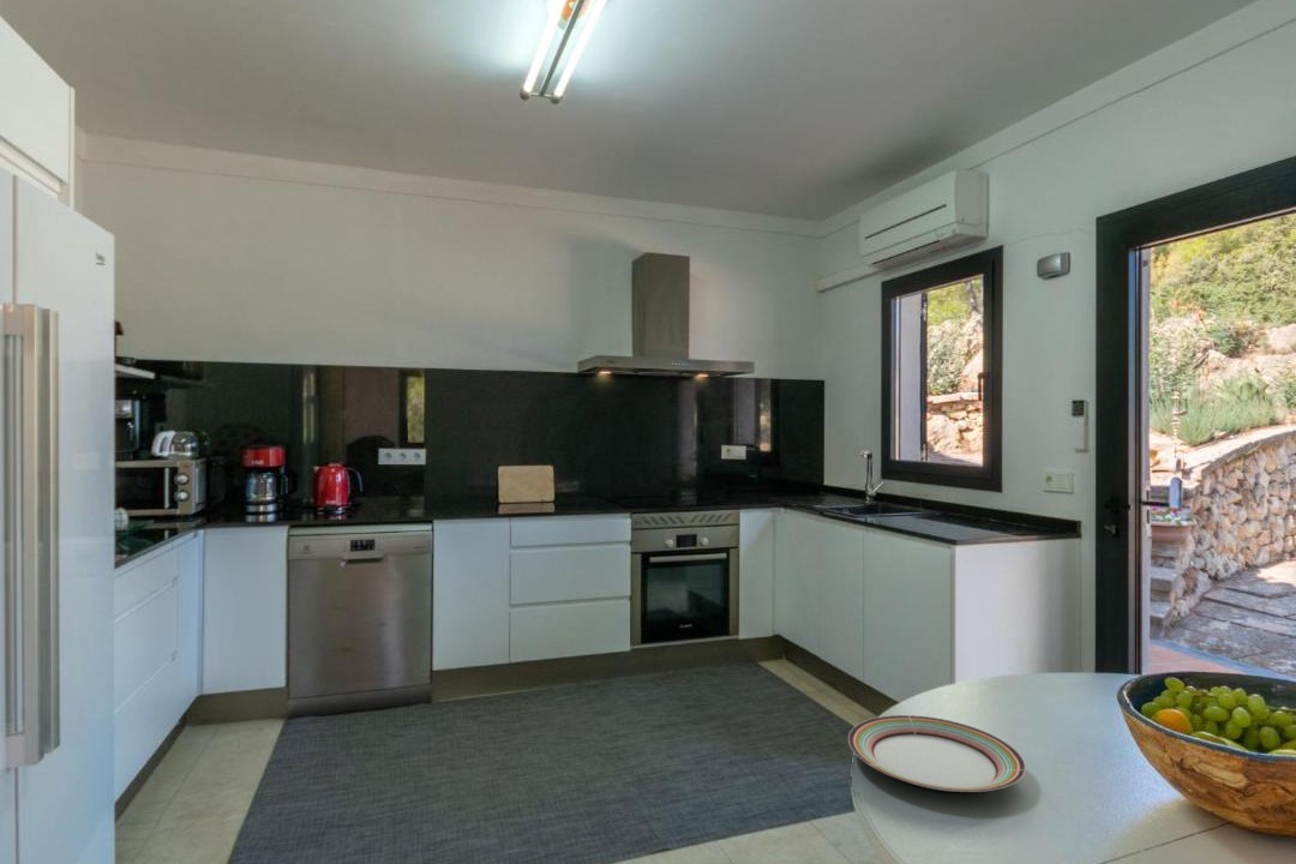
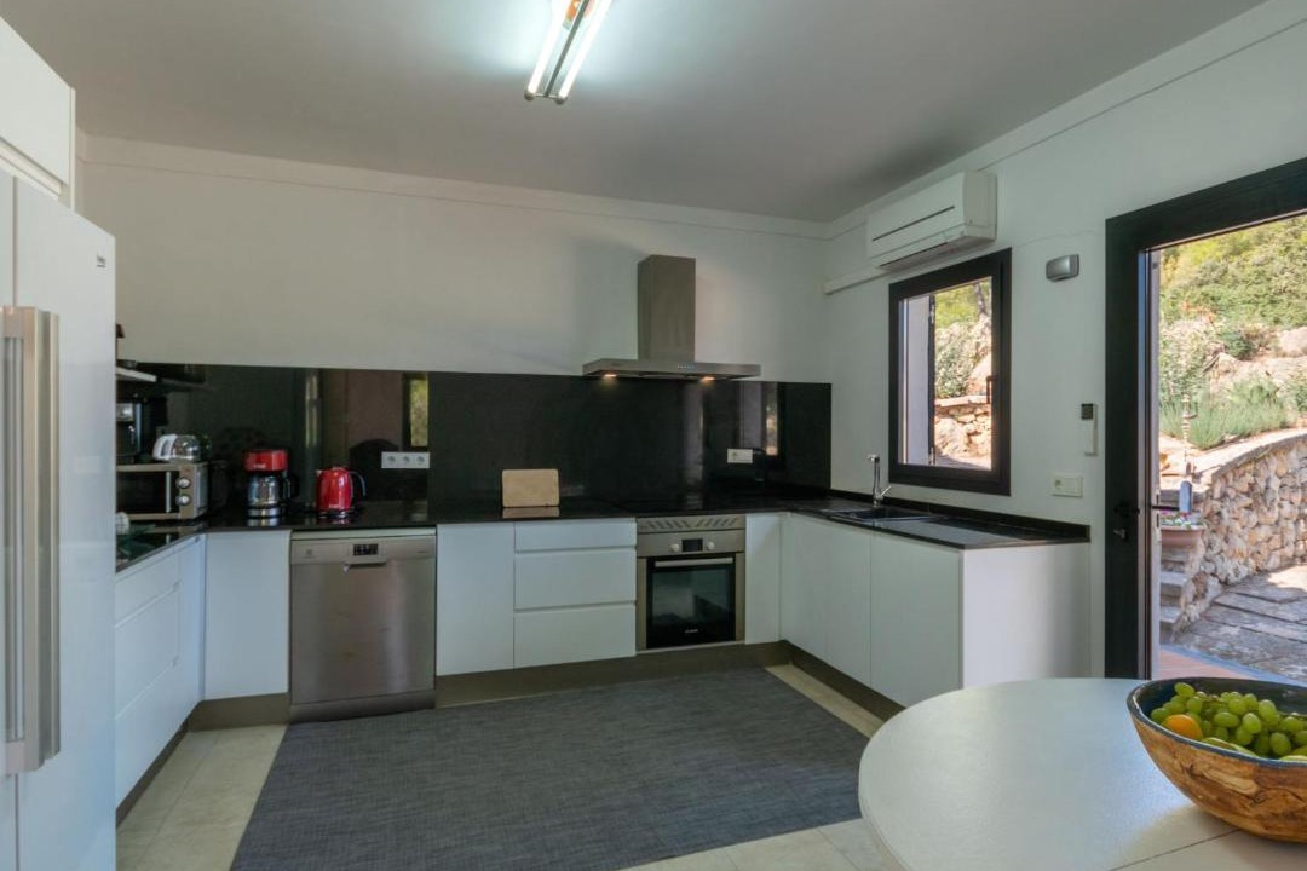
- plate [847,714,1027,793]
